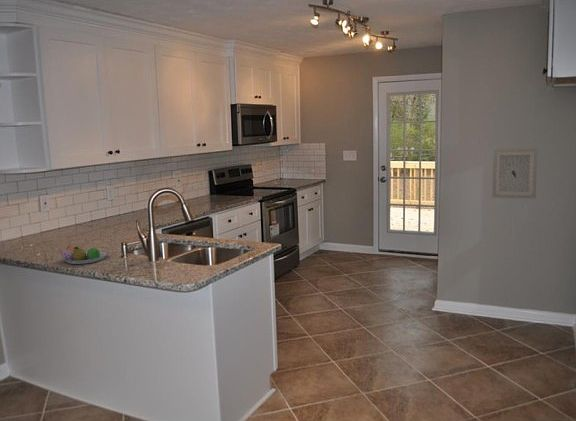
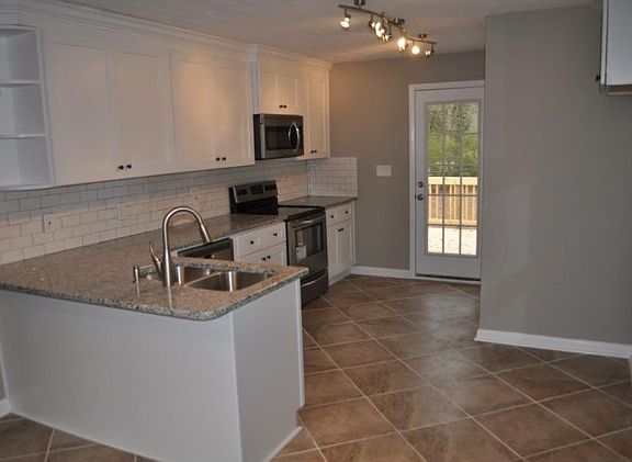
- wall art [491,147,538,199]
- fruit bowl [61,245,108,265]
